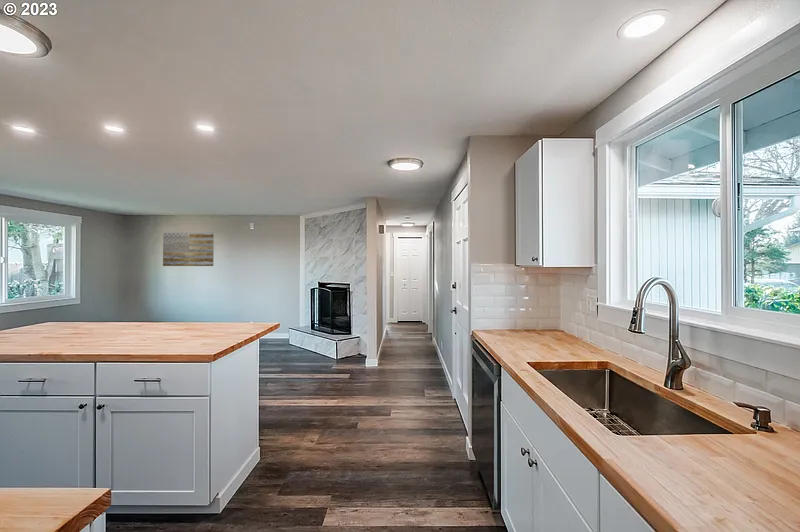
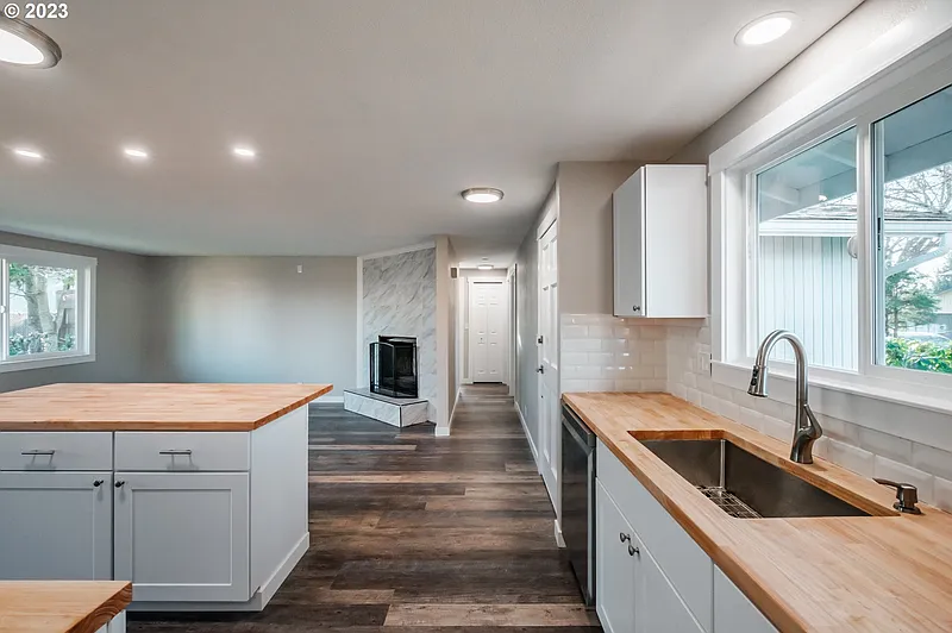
- wall art [162,232,215,267]
